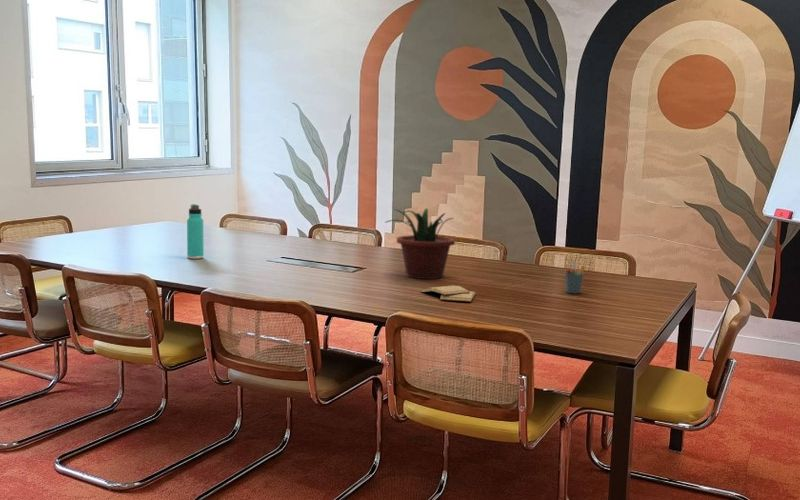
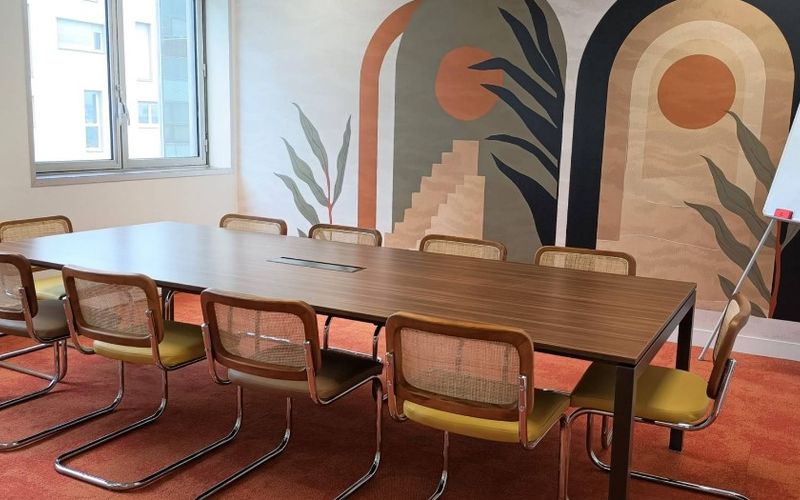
- pen holder [564,261,586,295]
- potted plant [384,207,456,280]
- diary [421,284,477,303]
- thermos bottle [186,203,205,260]
